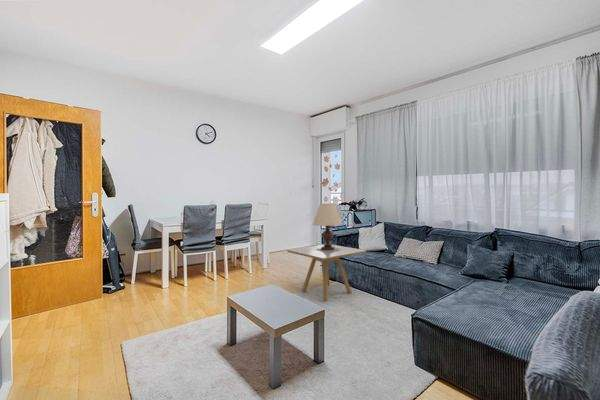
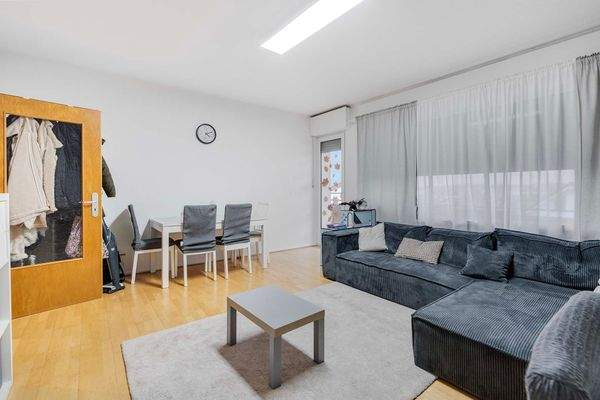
- table lamp [311,203,343,252]
- side table [286,244,367,302]
